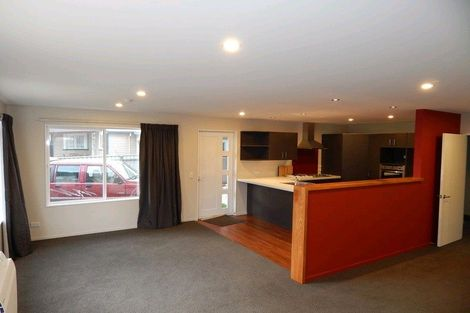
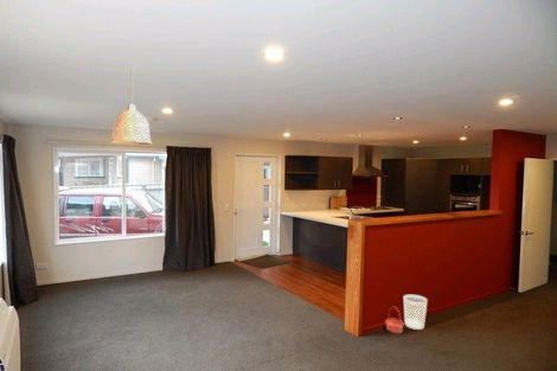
+ wastebasket [403,294,429,331]
+ pendant lamp [109,69,153,146]
+ basket [384,306,405,334]
